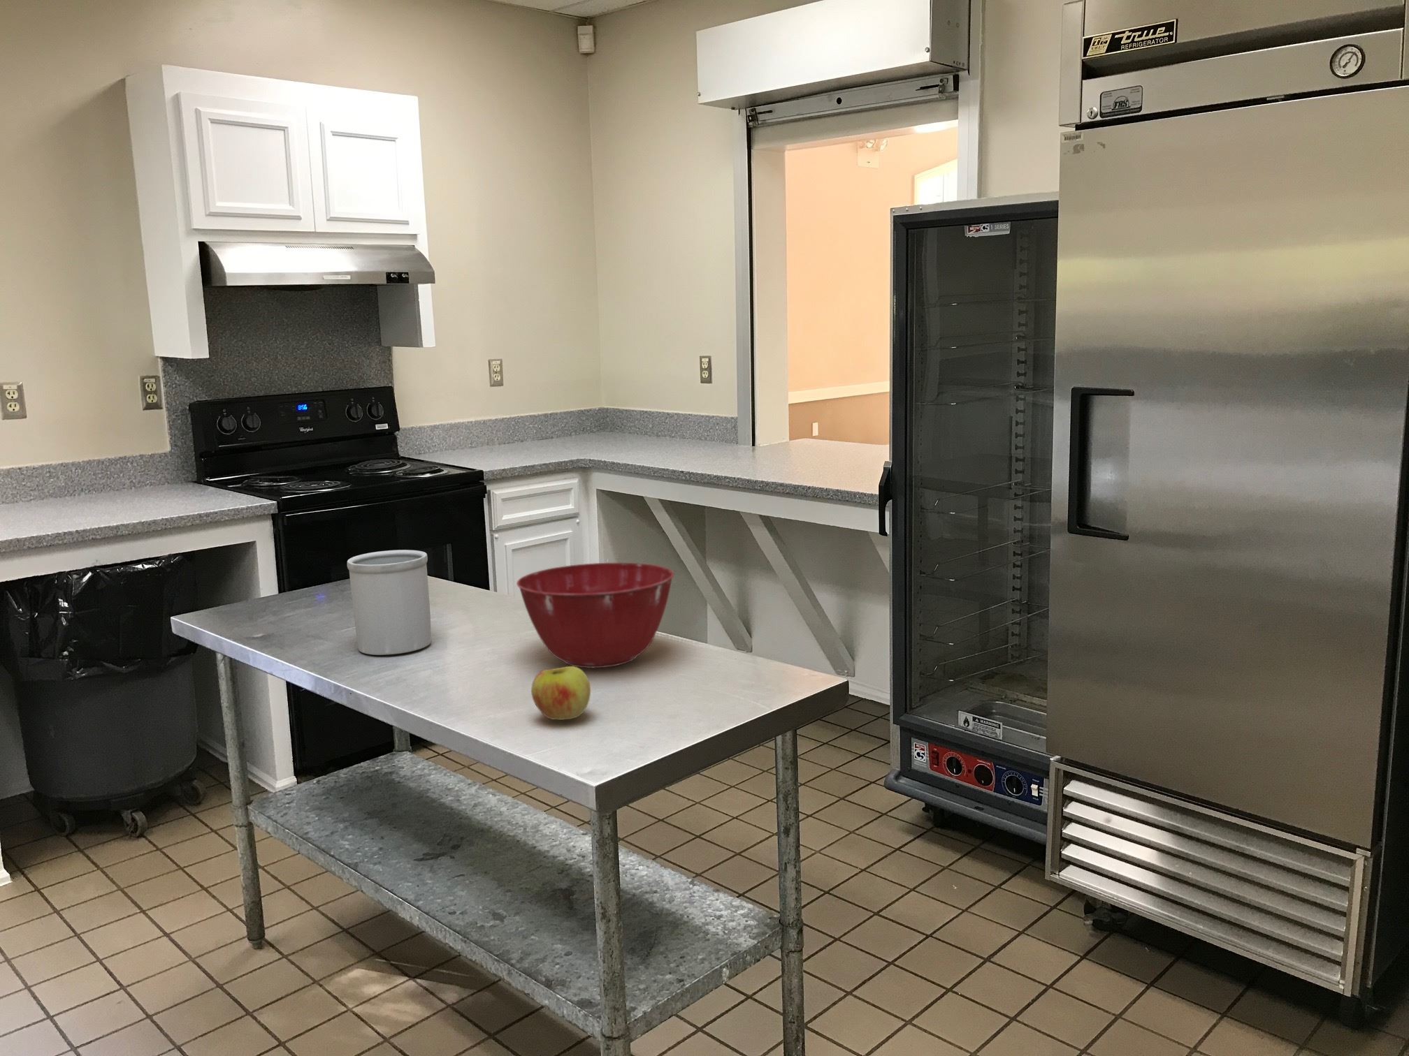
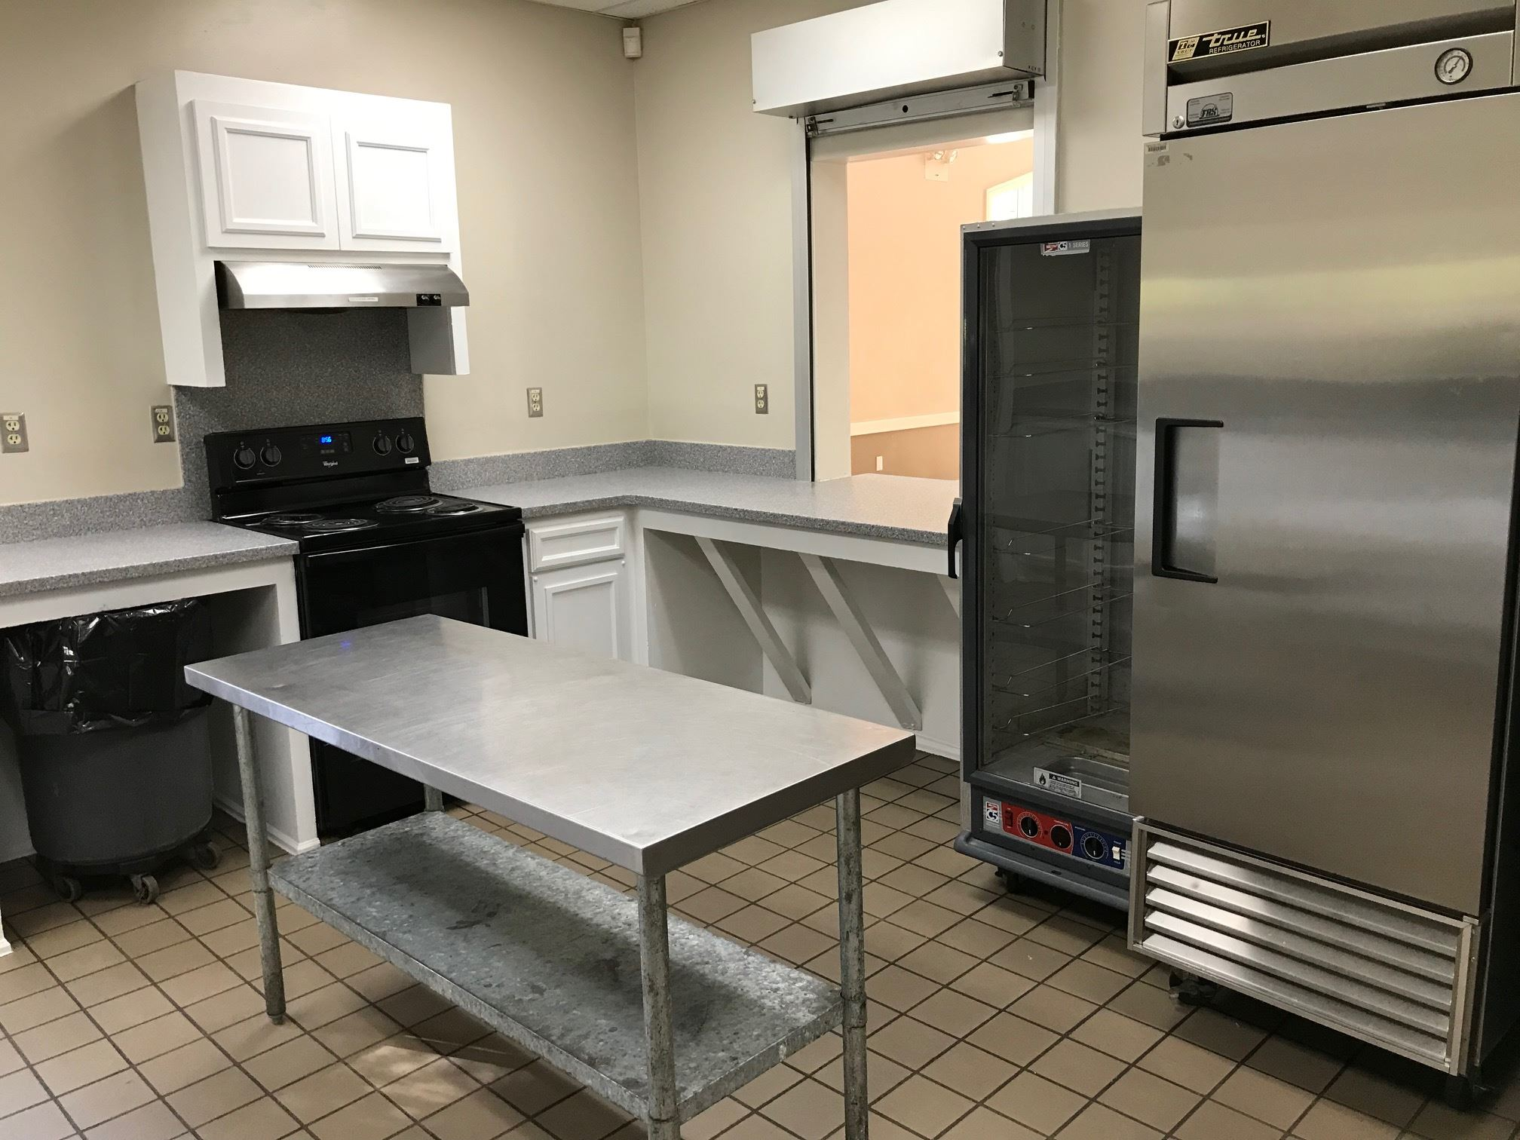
- utensil holder [346,549,432,656]
- apple [530,666,591,721]
- mixing bowl [516,562,675,669]
